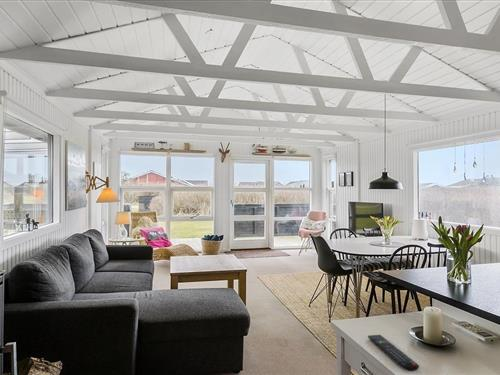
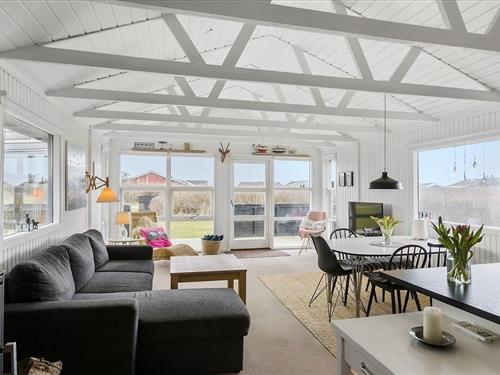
- remote control [367,334,420,372]
